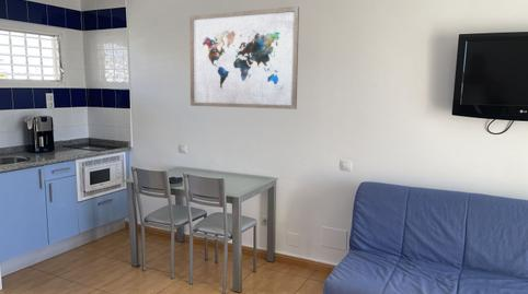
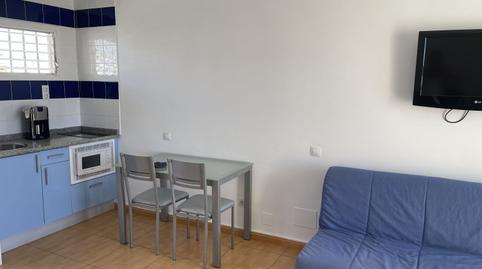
- wall art [188,5,300,110]
